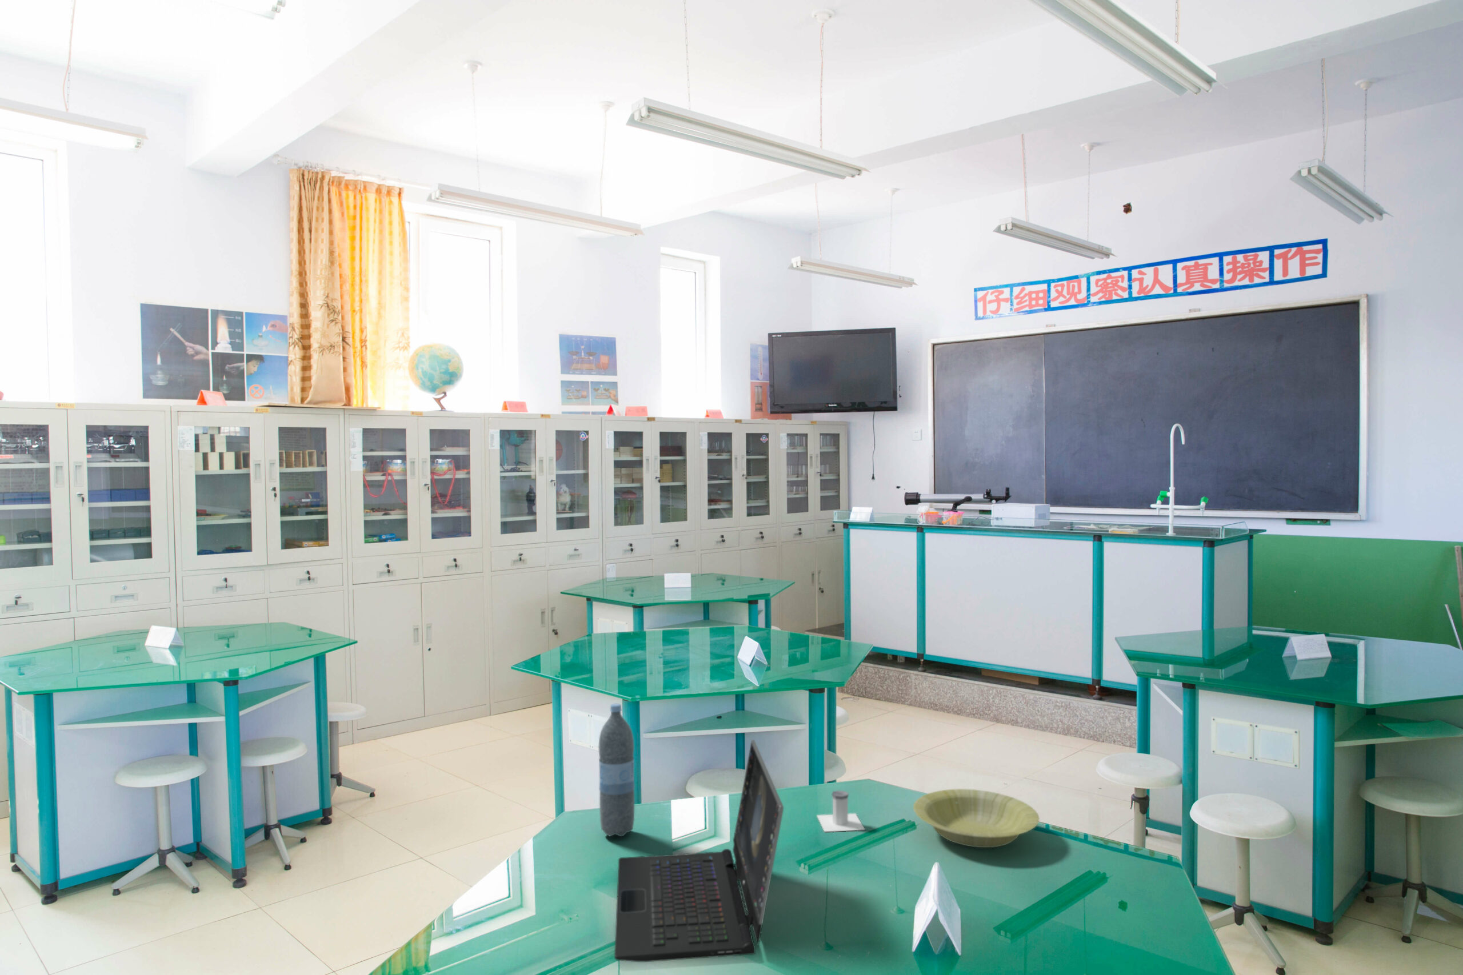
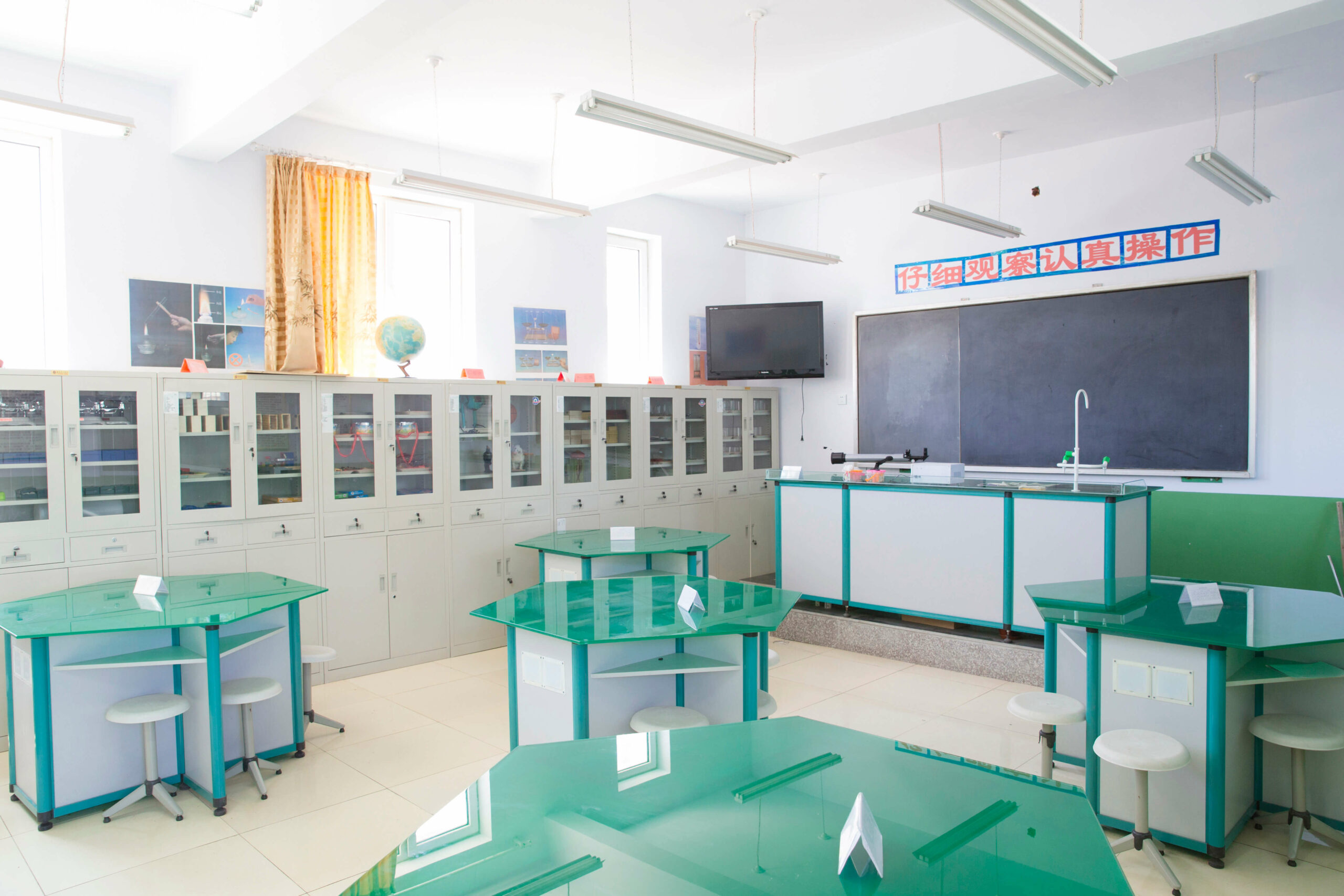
- water bottle [598,703,635,837]
- salt shaker [816,790,865,832]
- bowl [912,788,1040,848]
- laptop [614,739,784,962]
